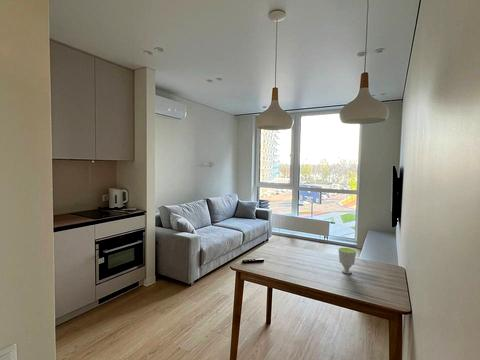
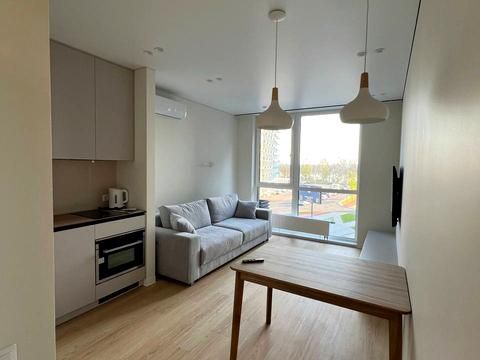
- cup [337,247,357,275]
